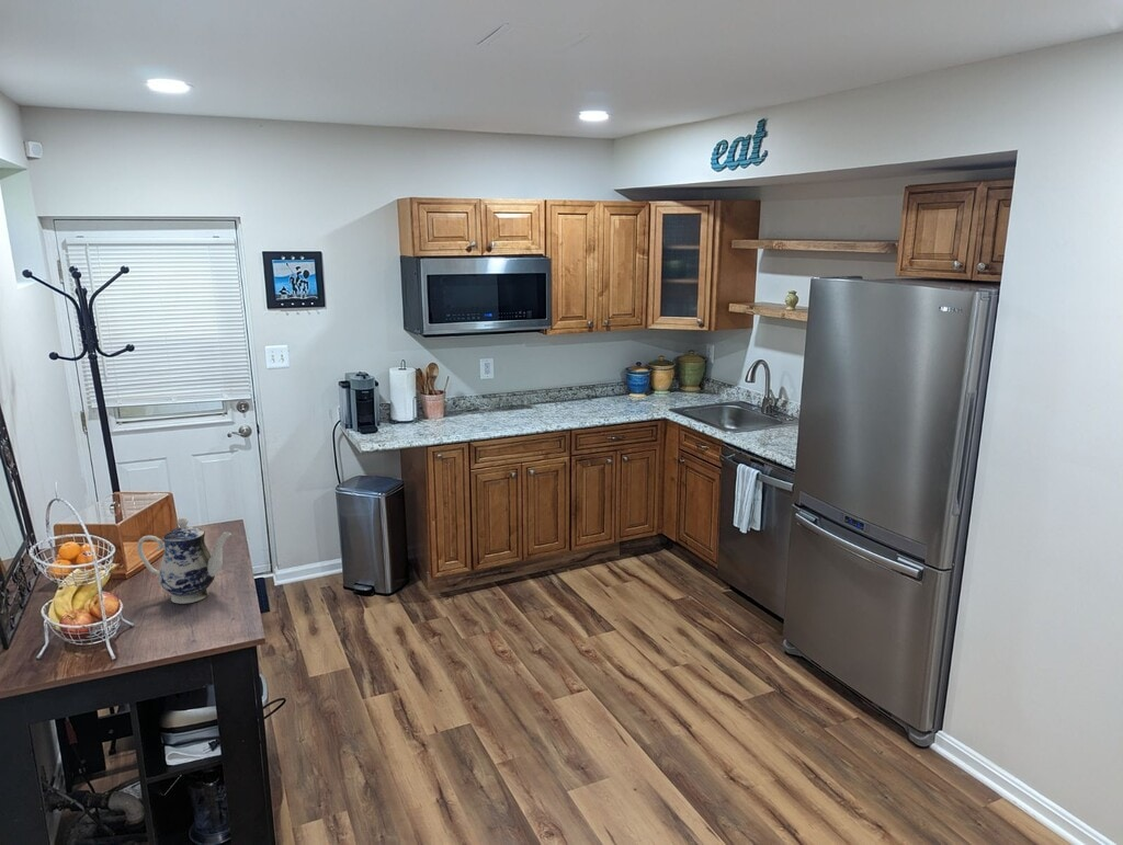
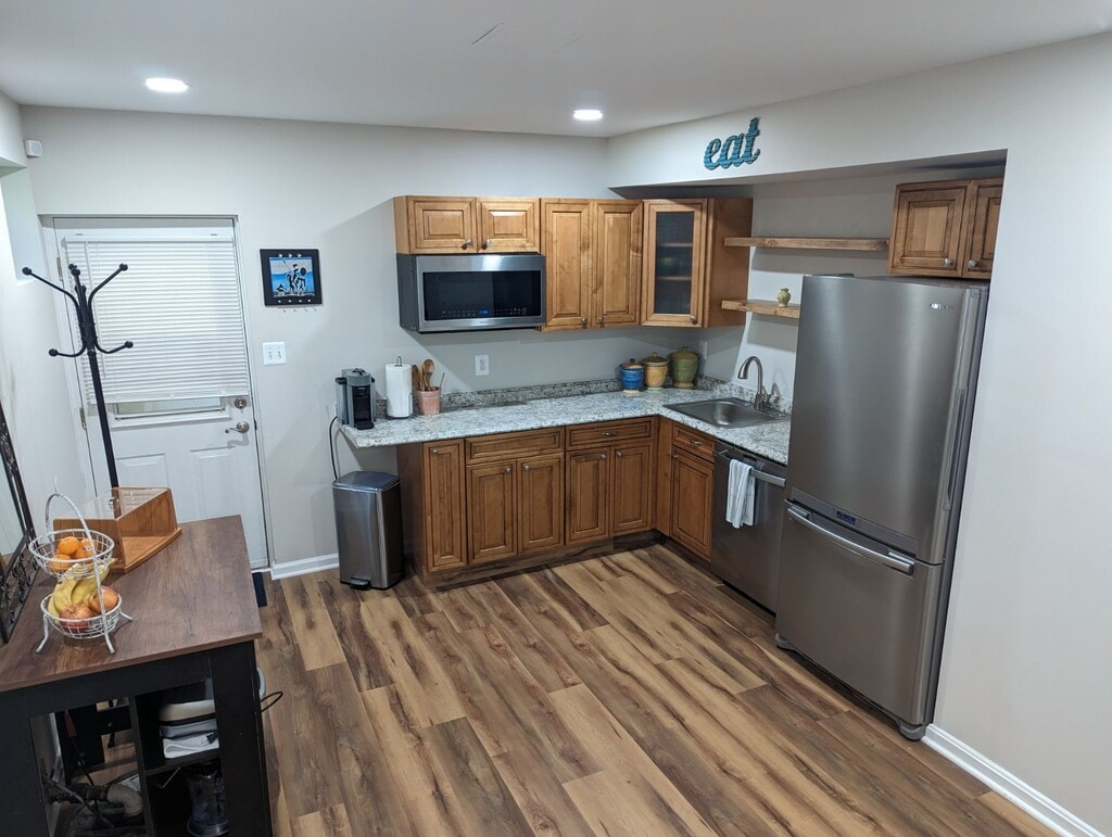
- teapot [136,516,232,605]
